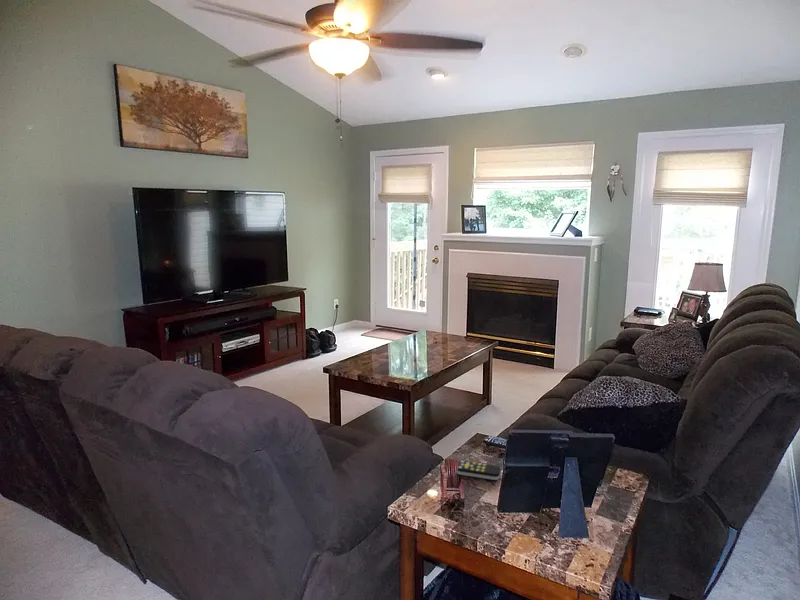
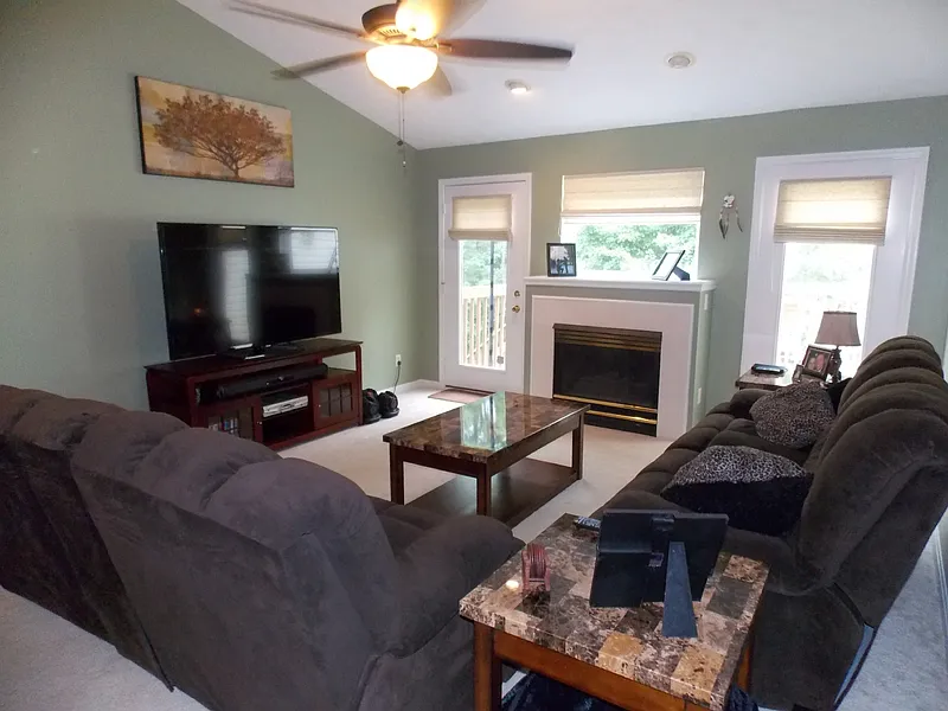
- remote control [455,460,502,481]
